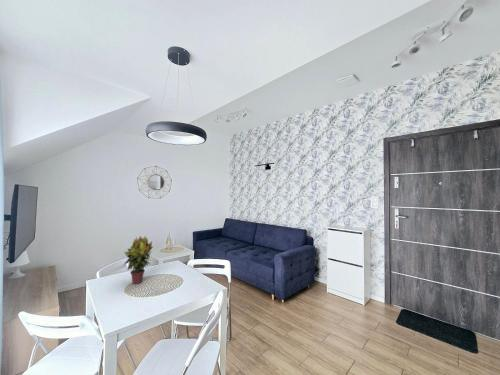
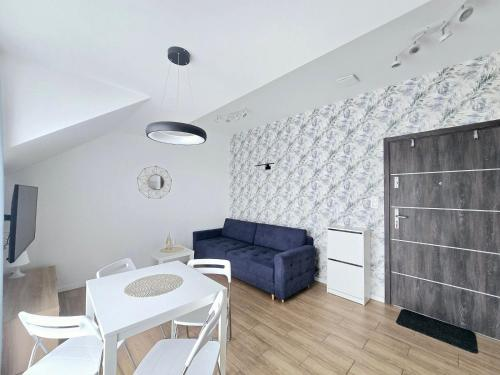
- potted plant [122,235,154,285]
